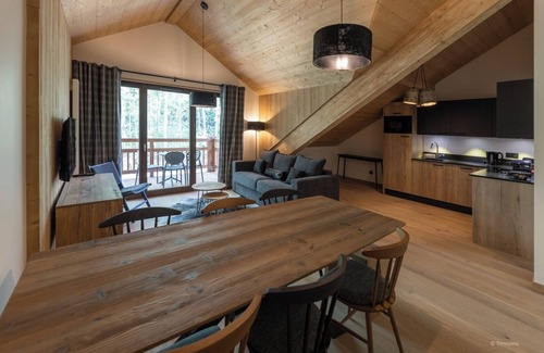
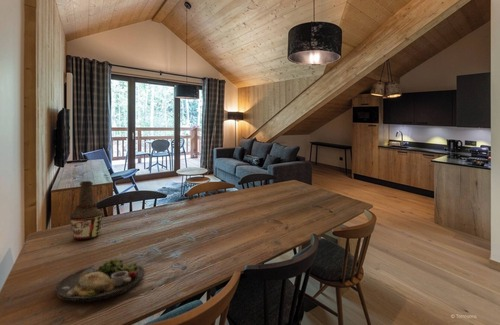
+ bottle [69,180,104,241]
+ dinner plate [55,258,145,303]
